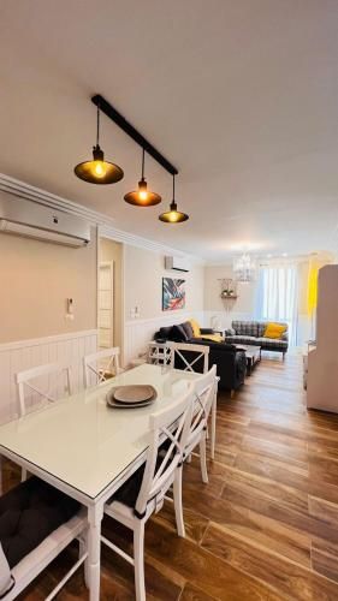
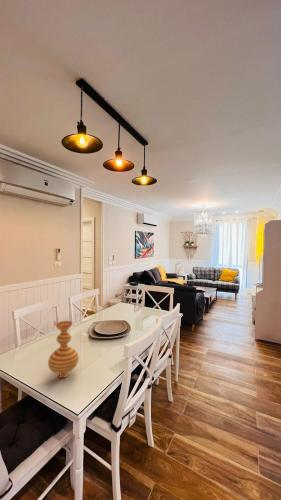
+ vase [47,320,80,379]
